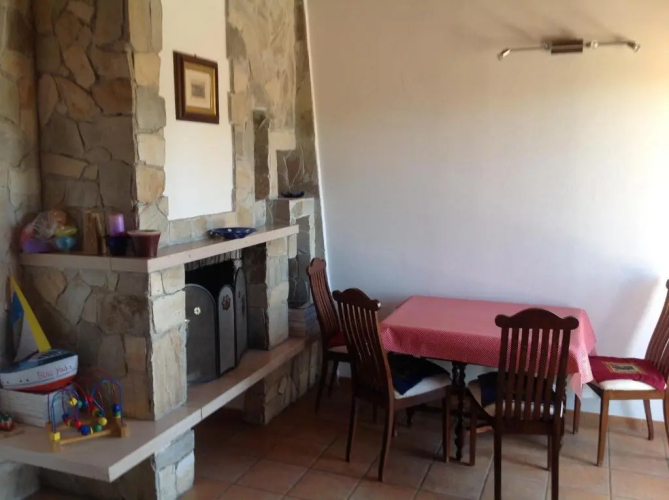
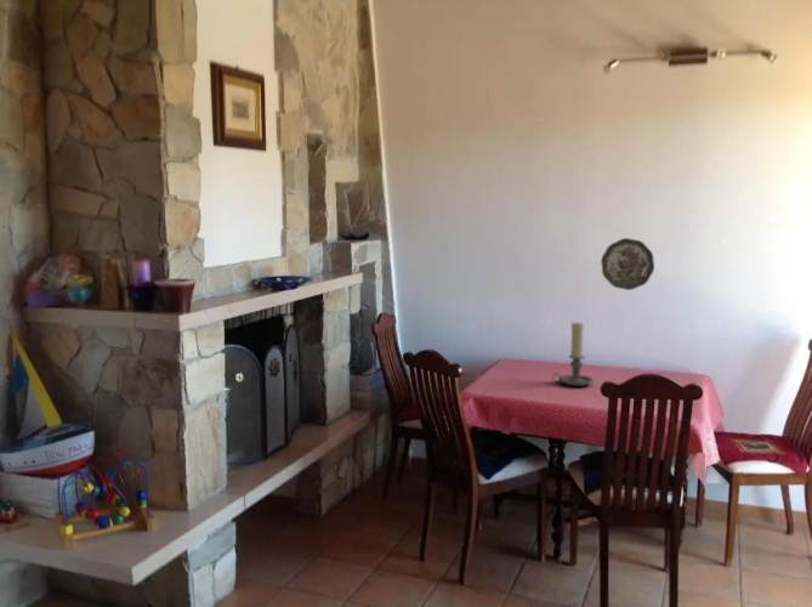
+ candle holder [551,322,595,387]
+ decorative plate [600,237,655,291]
